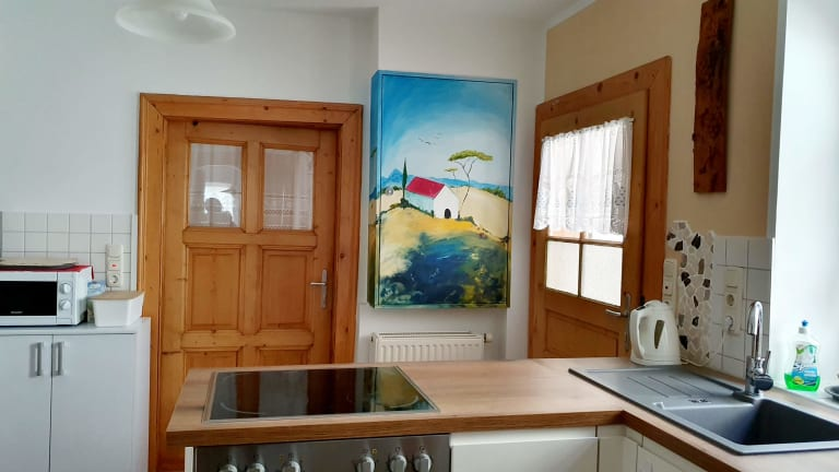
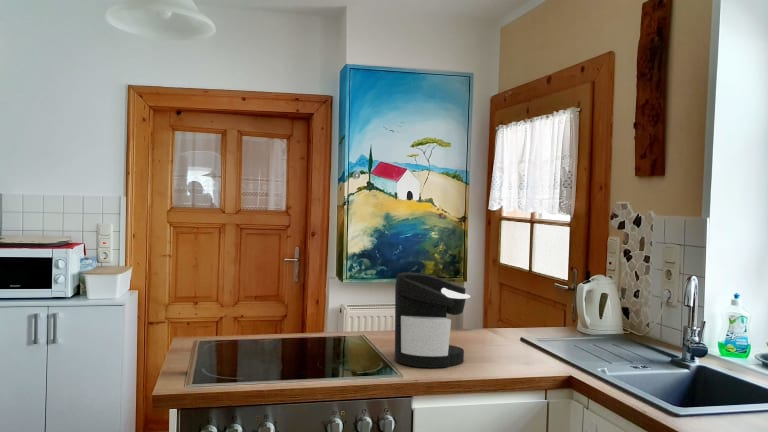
+ coffee maker [394,271,471,369]
